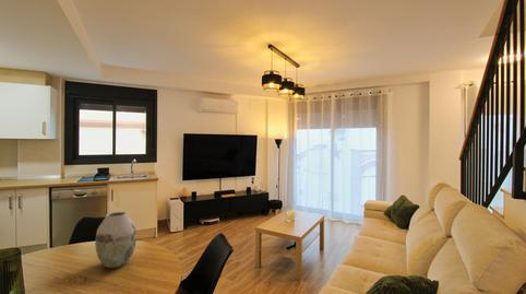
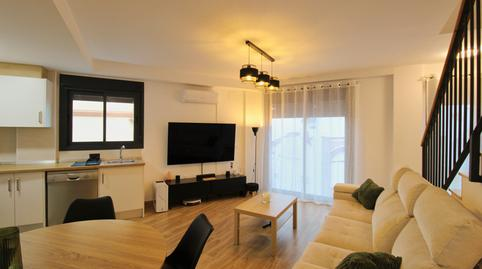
- vase [94,211,138,269]
